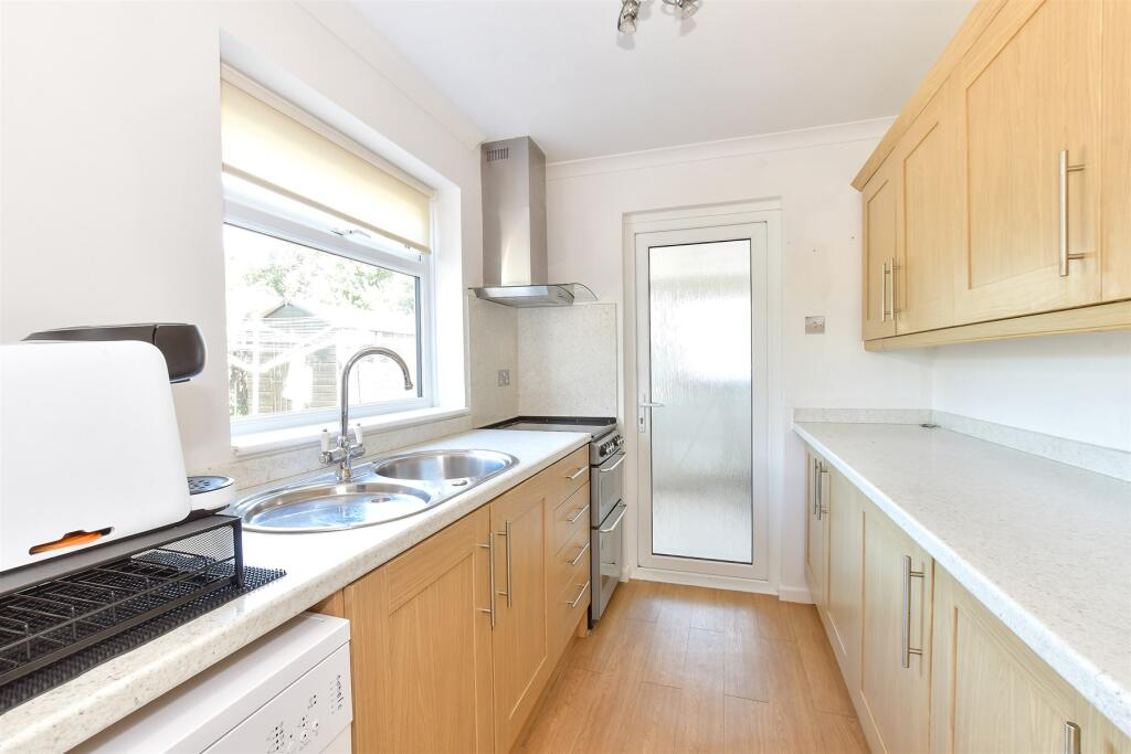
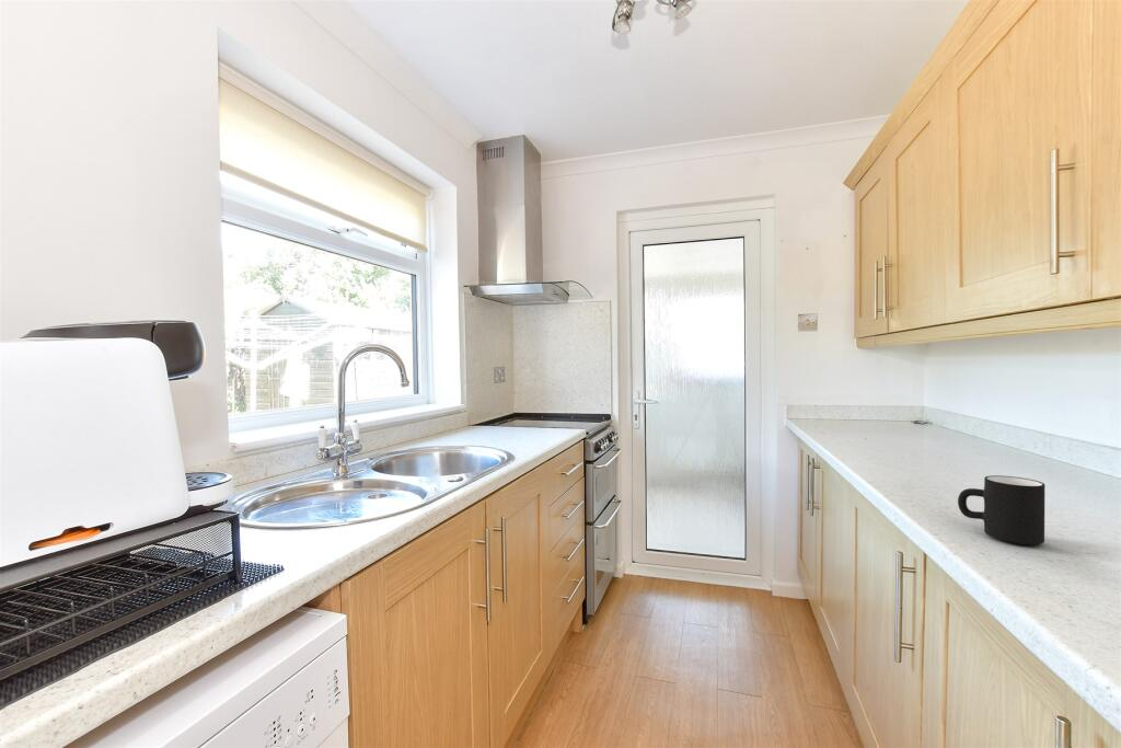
+ mug [957,474,1045,545]
